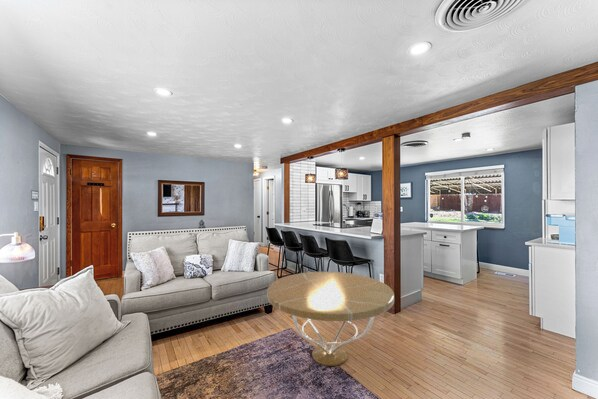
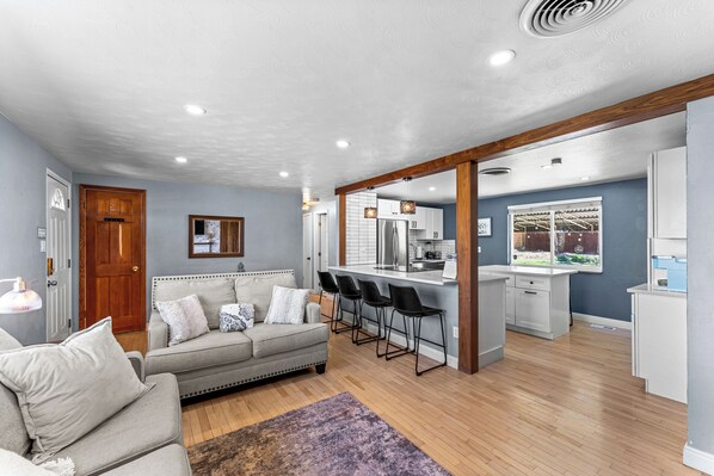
- coffee table [266,271,395,367]
